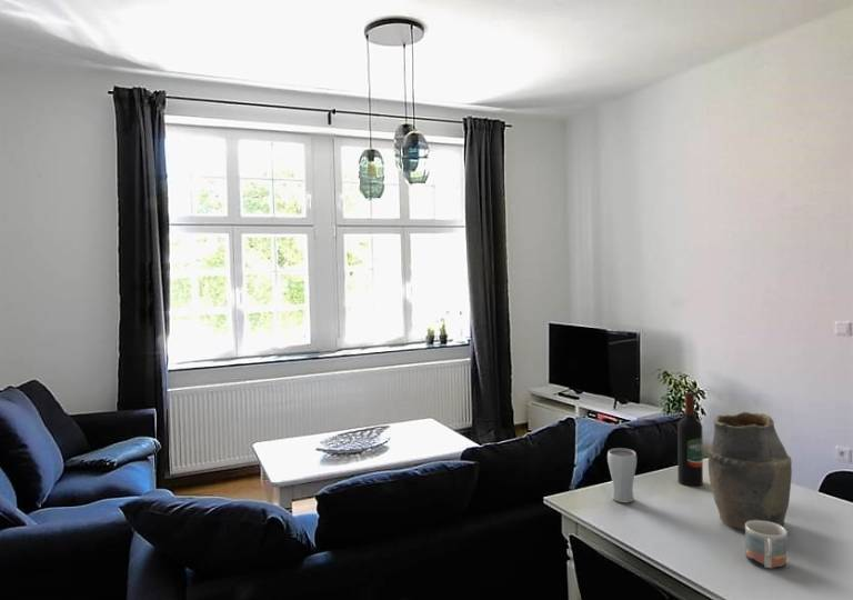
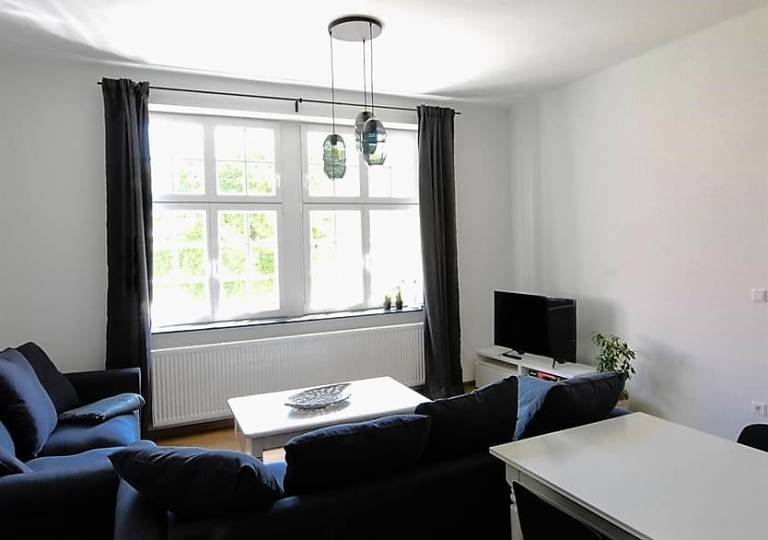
- mug [744,520,789,569]
- vase [706,411,793,531]
- wine bottle [676,391,704,487]
- drinking glass [606,447,638,503]
